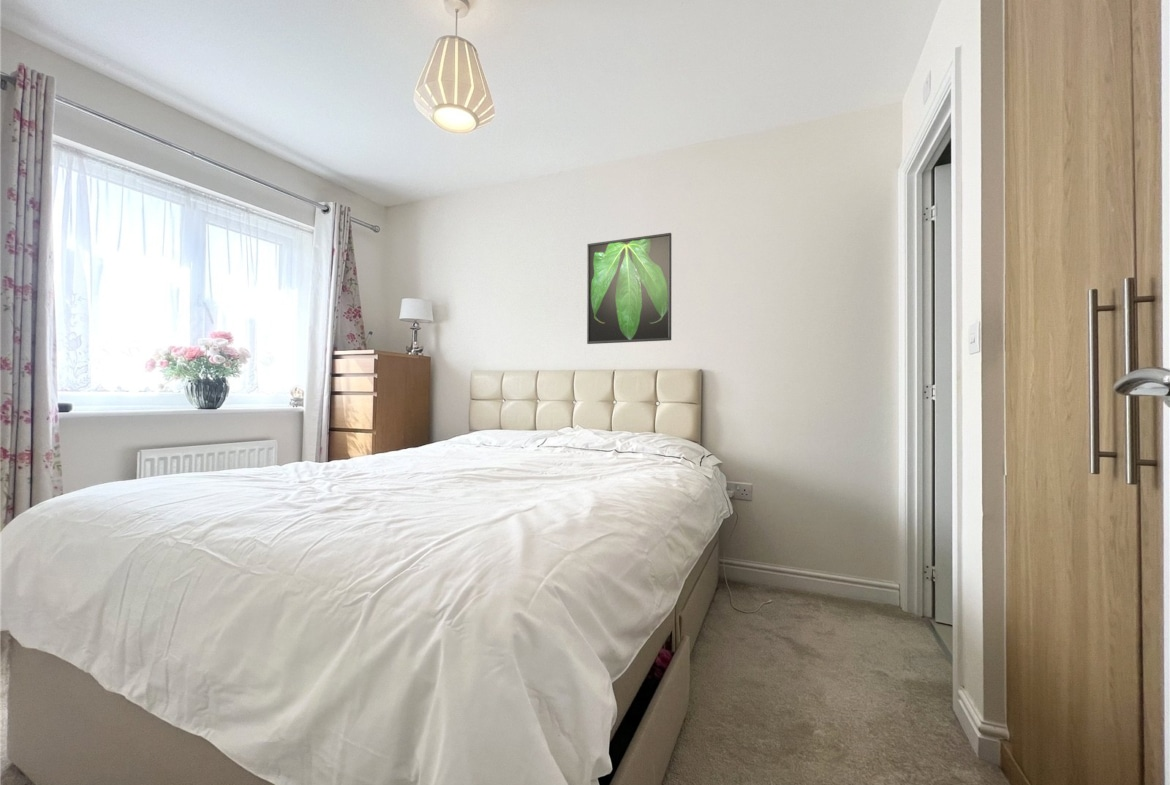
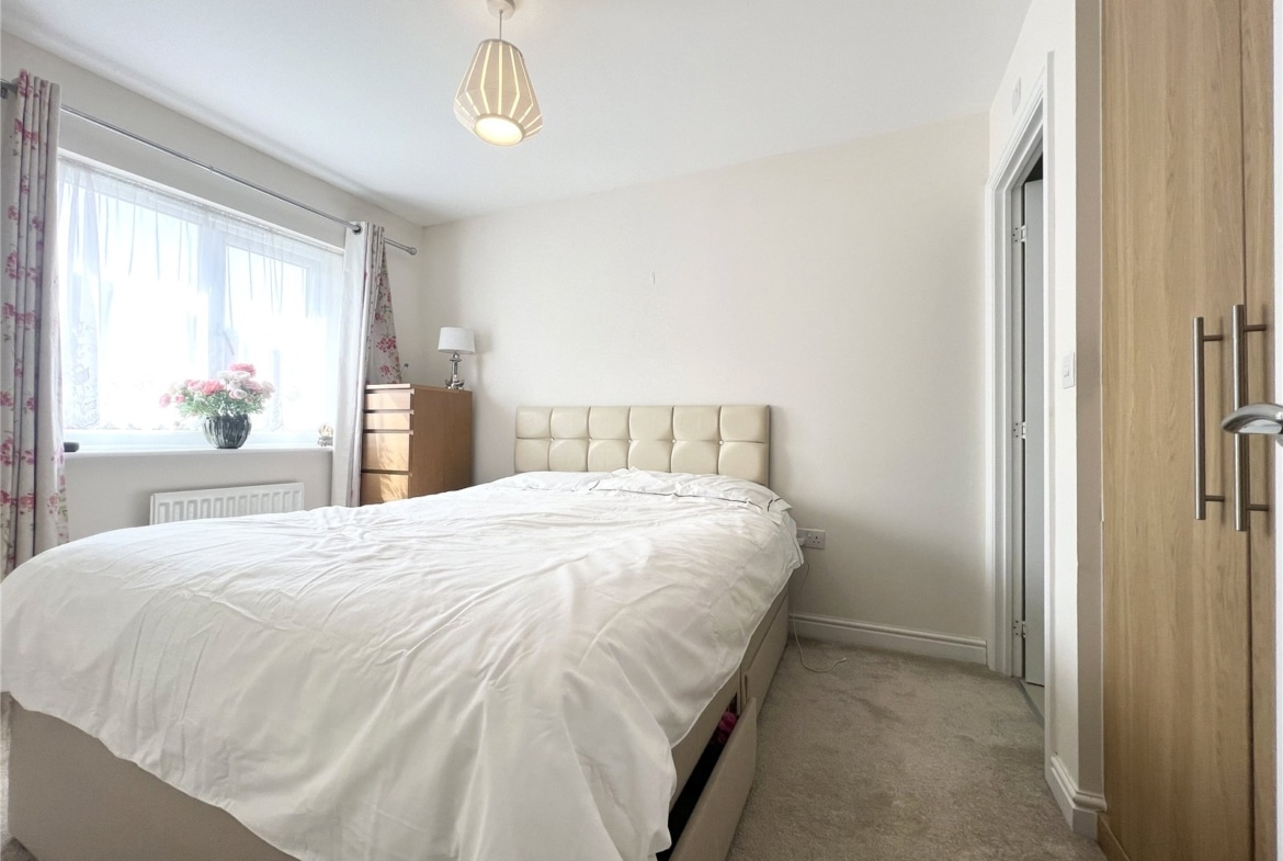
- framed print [586,232,672,345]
